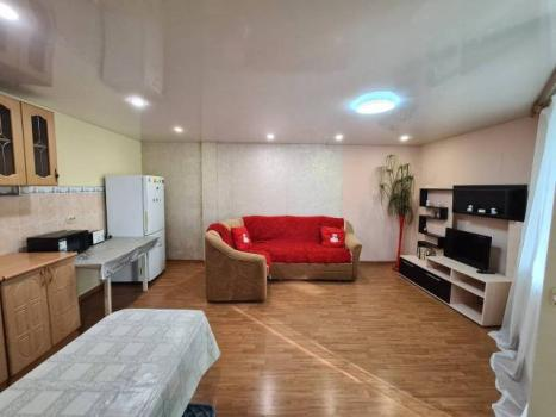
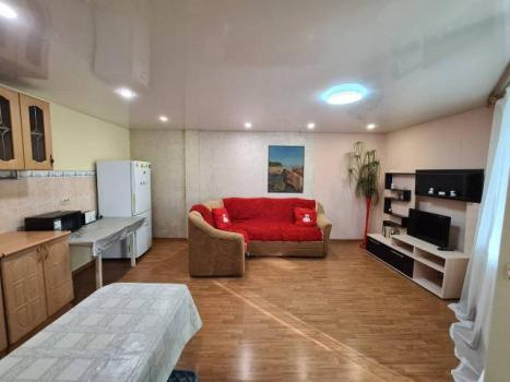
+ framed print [266,144,306,194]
